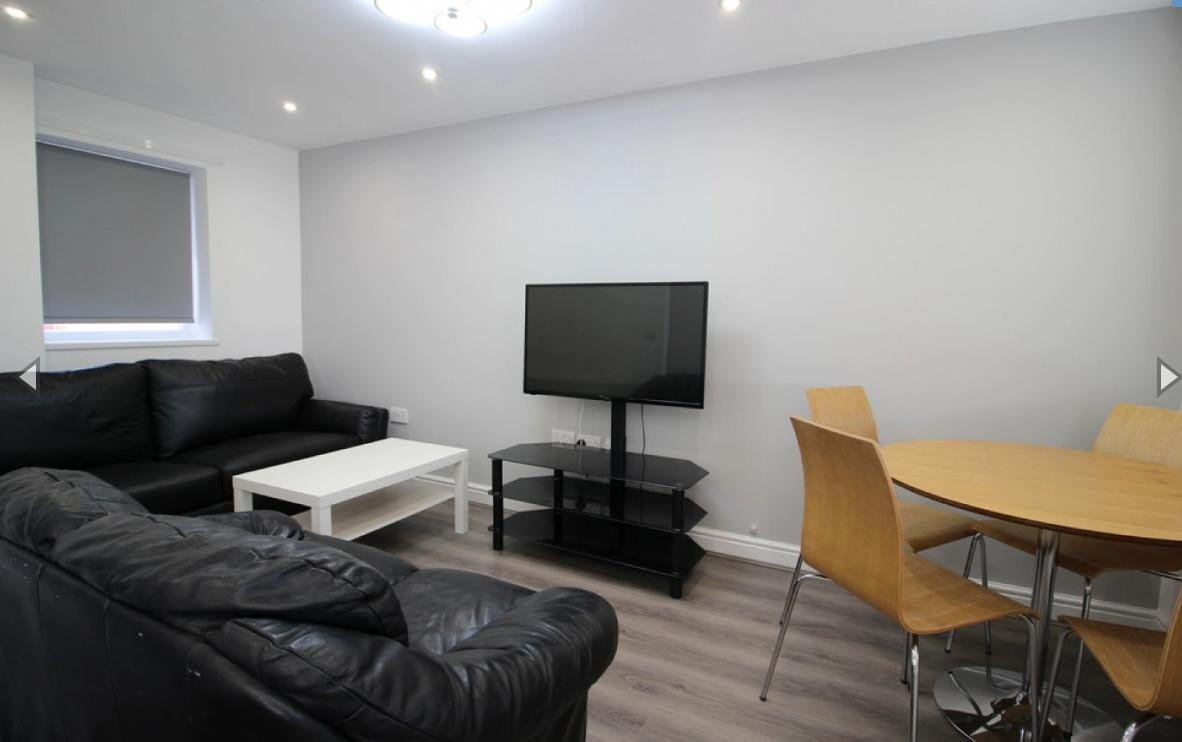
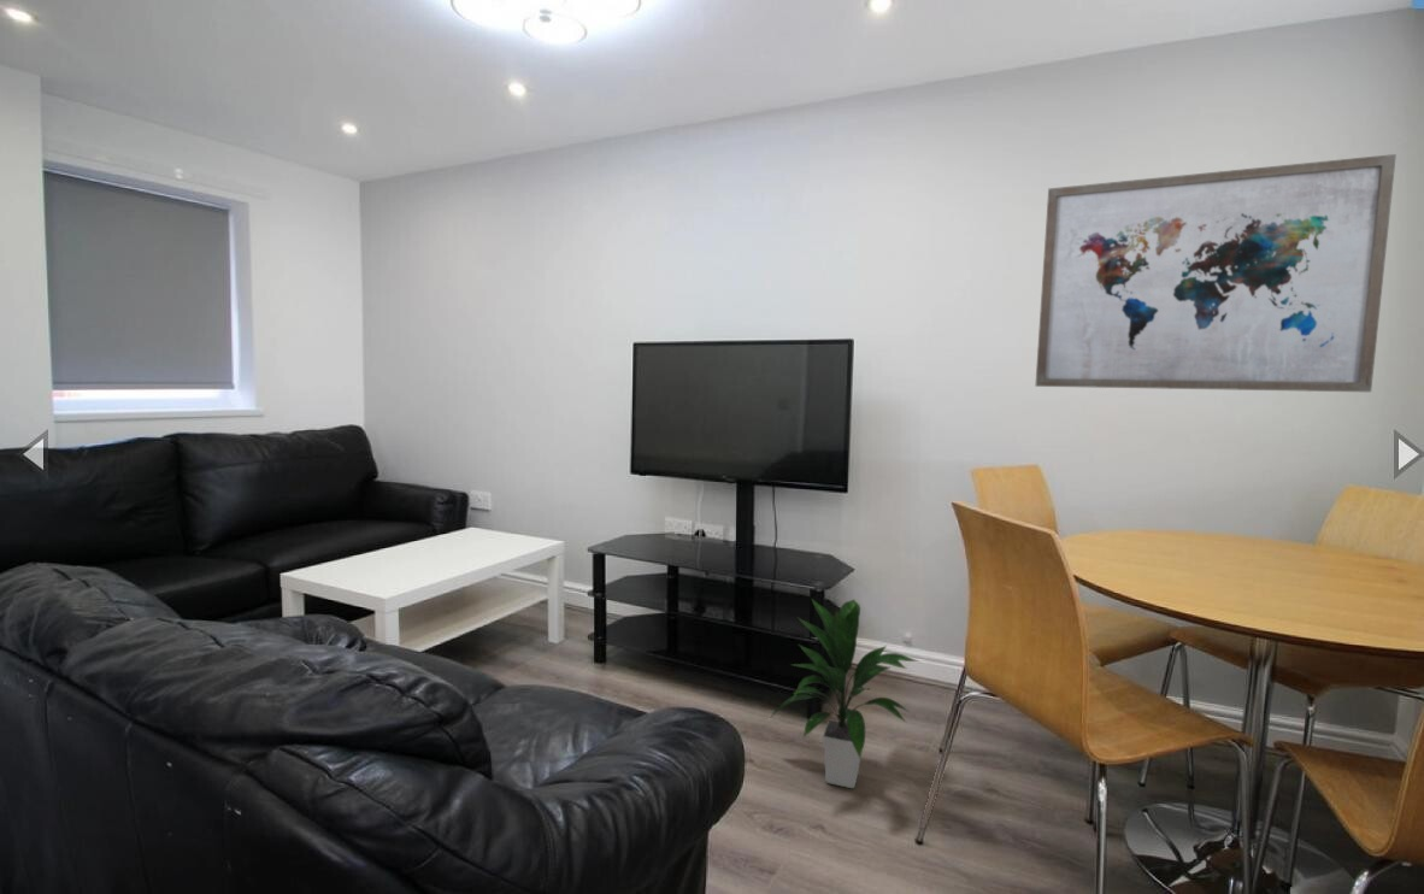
+ indoor plant [771,596,920,789]
+ wall art [1034,153,1397,393]
